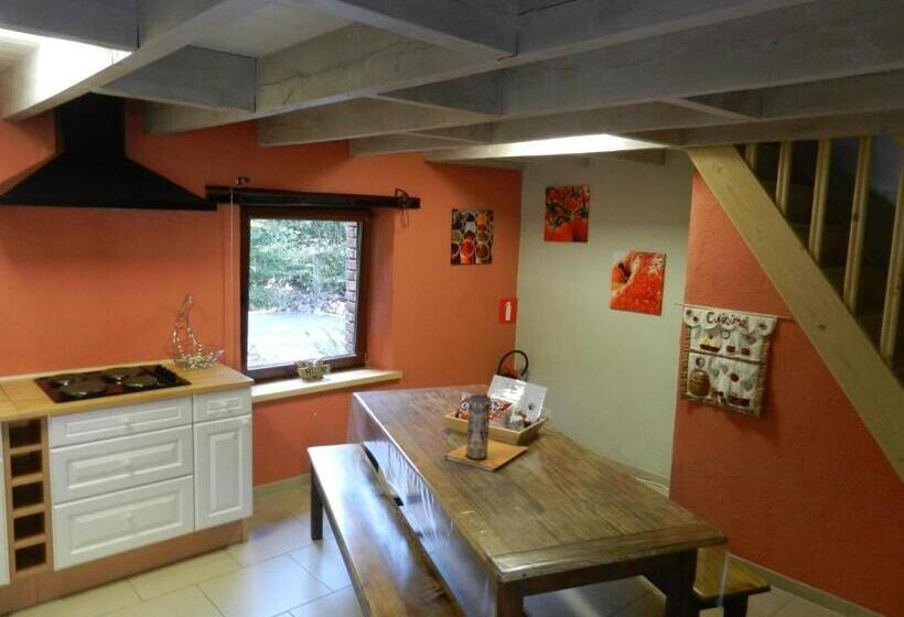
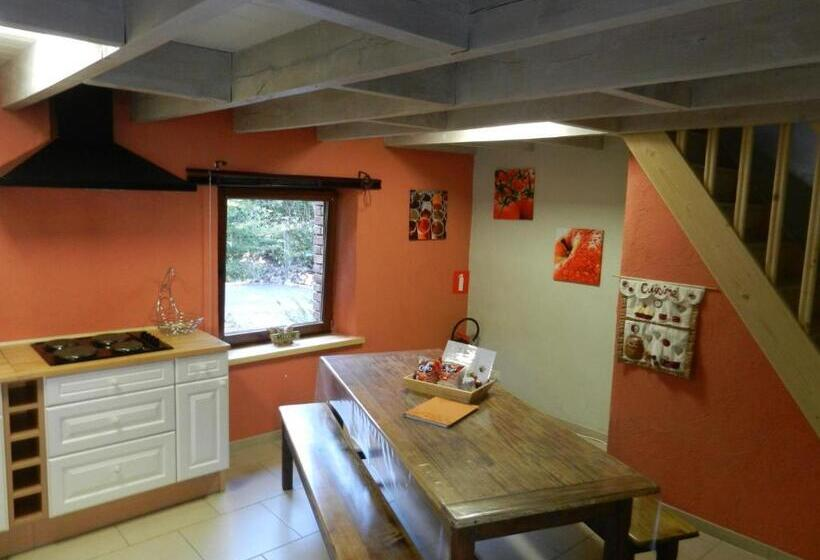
- vase [465,393,492,461]
